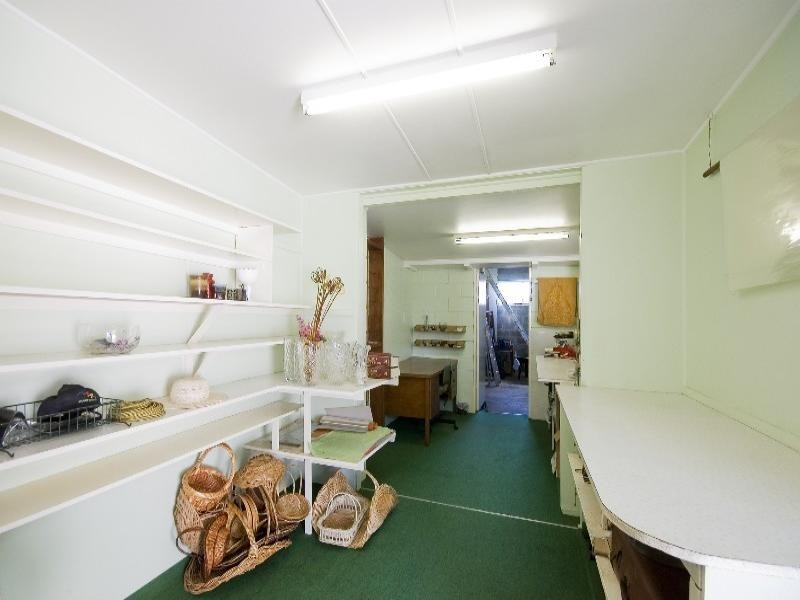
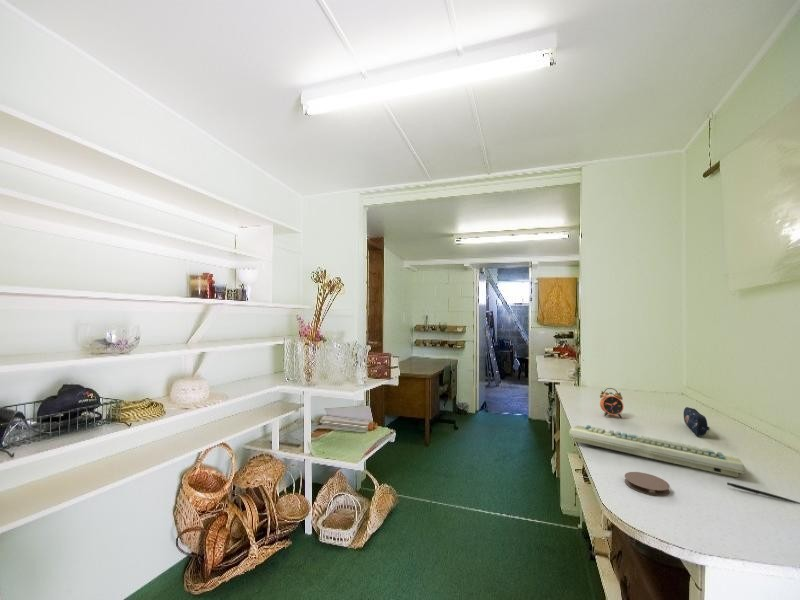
+ pencil case [683,406,711,437]
+ keyboard [568,424,746,478]
+ alarm clock [599,387,625,419]
+ pen [726,481,800,505]
+ coaster [624,471,671,497]
